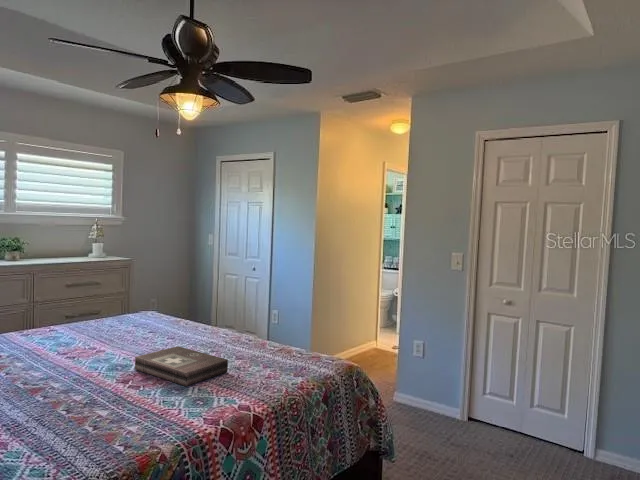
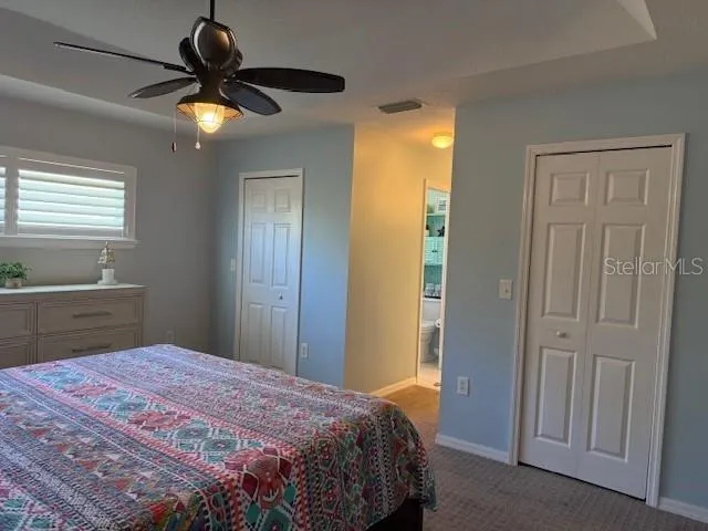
- first aid kit [134,345,229,387]
